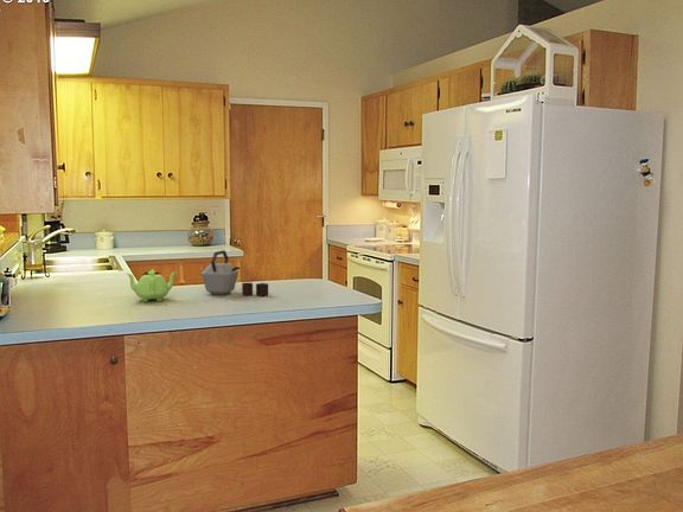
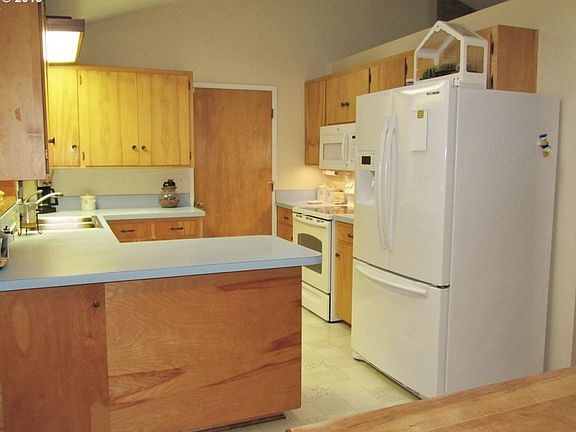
- teapot [125,268,178,303]
- kettle [200,249,269,297]
